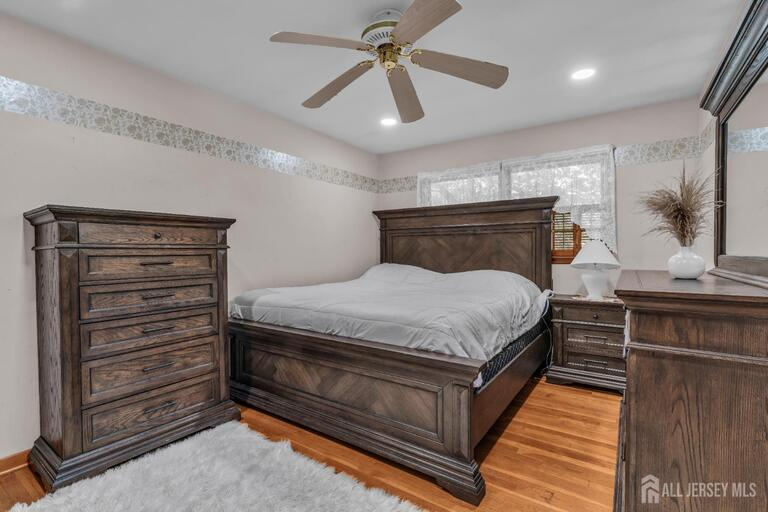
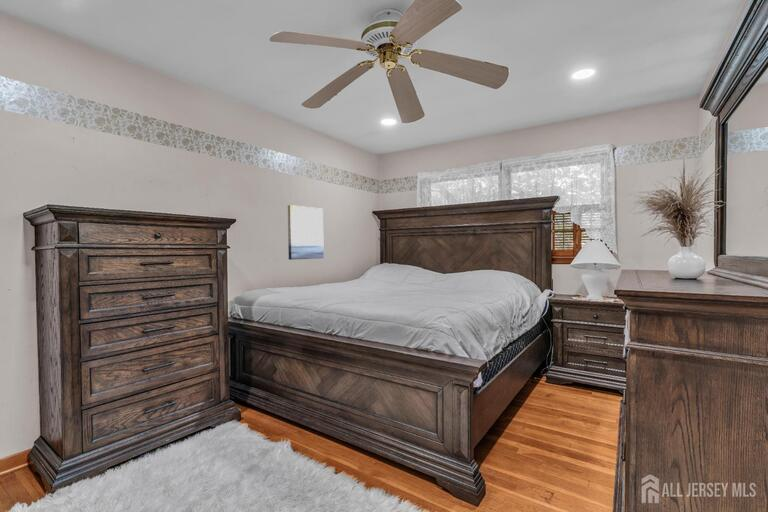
+ wall art [287,204,325,261]
